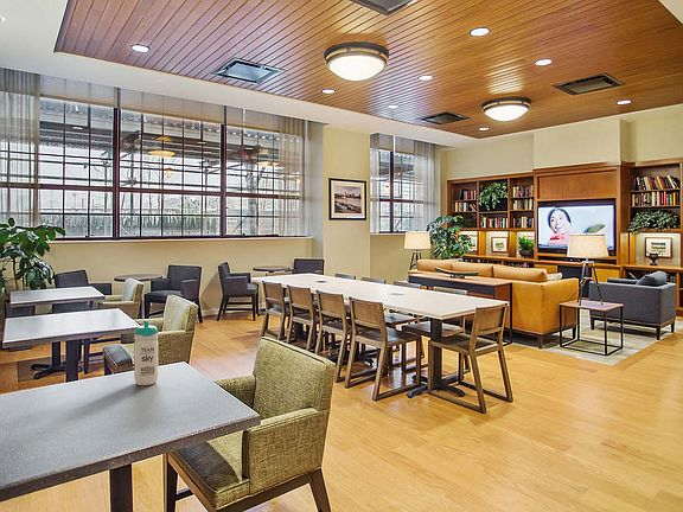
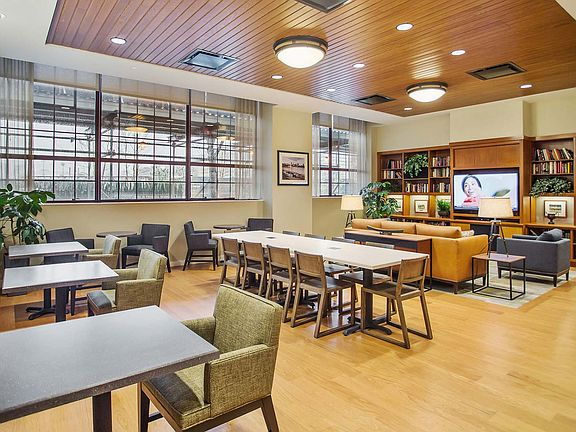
- water bottle [133,319,159,386]
